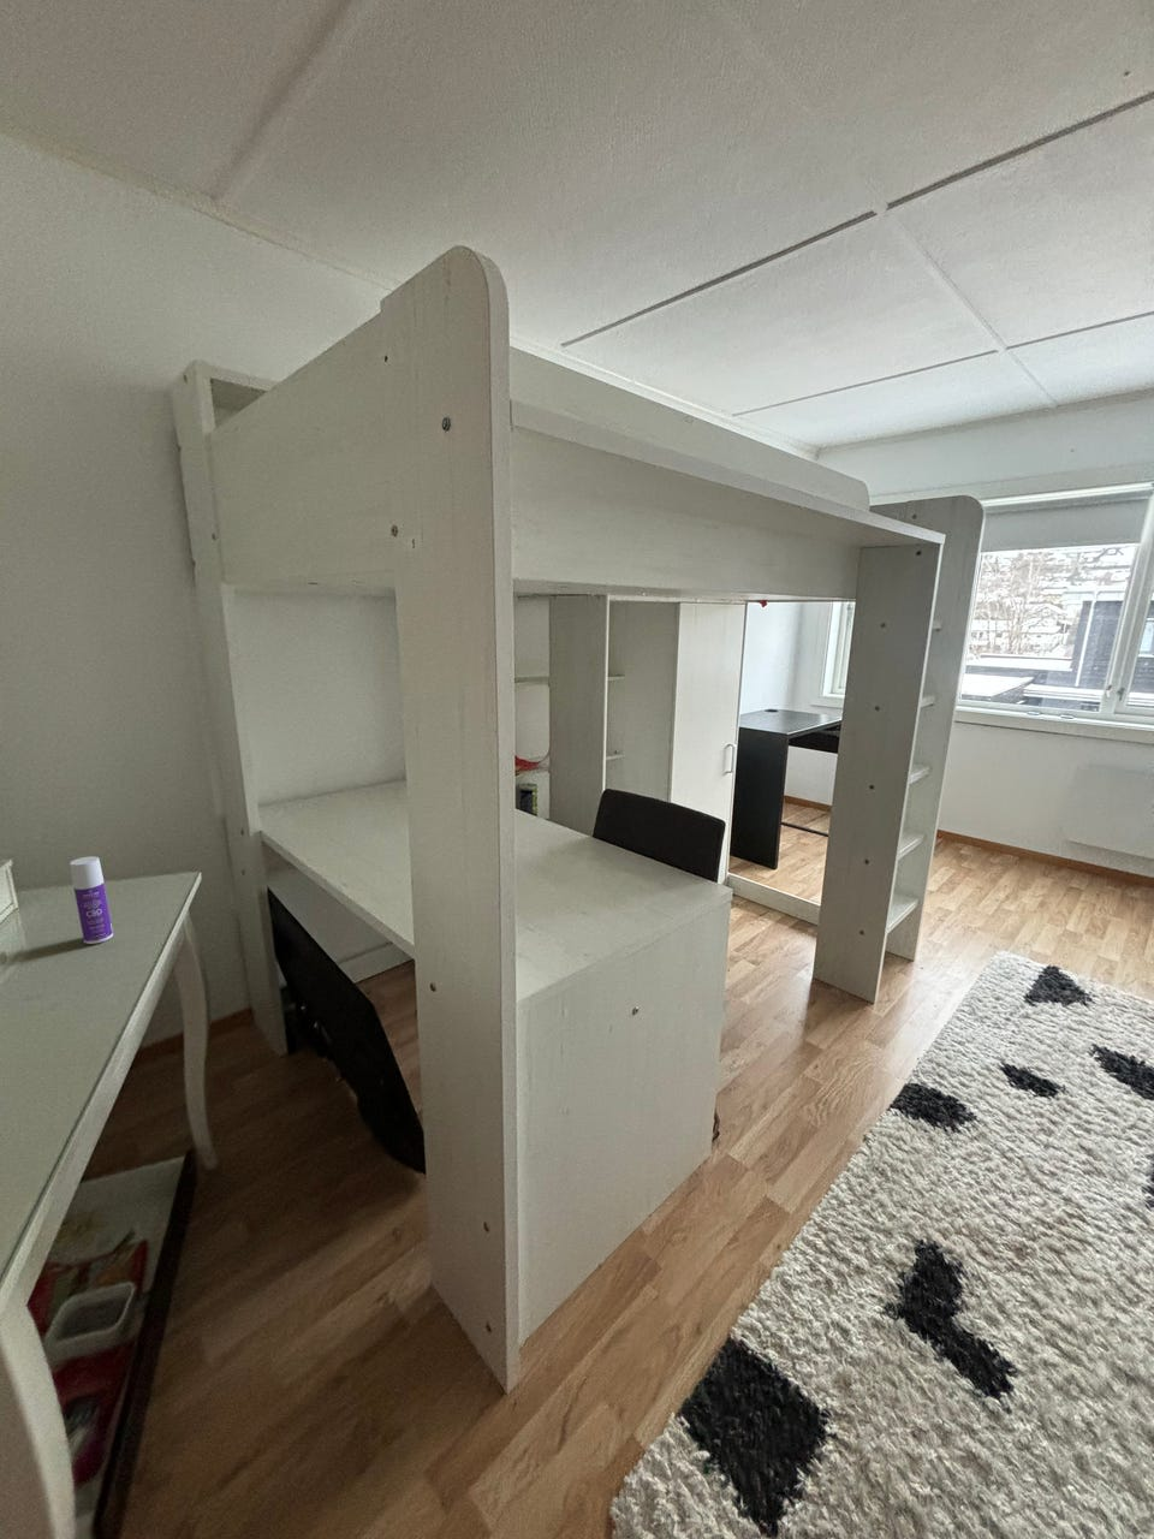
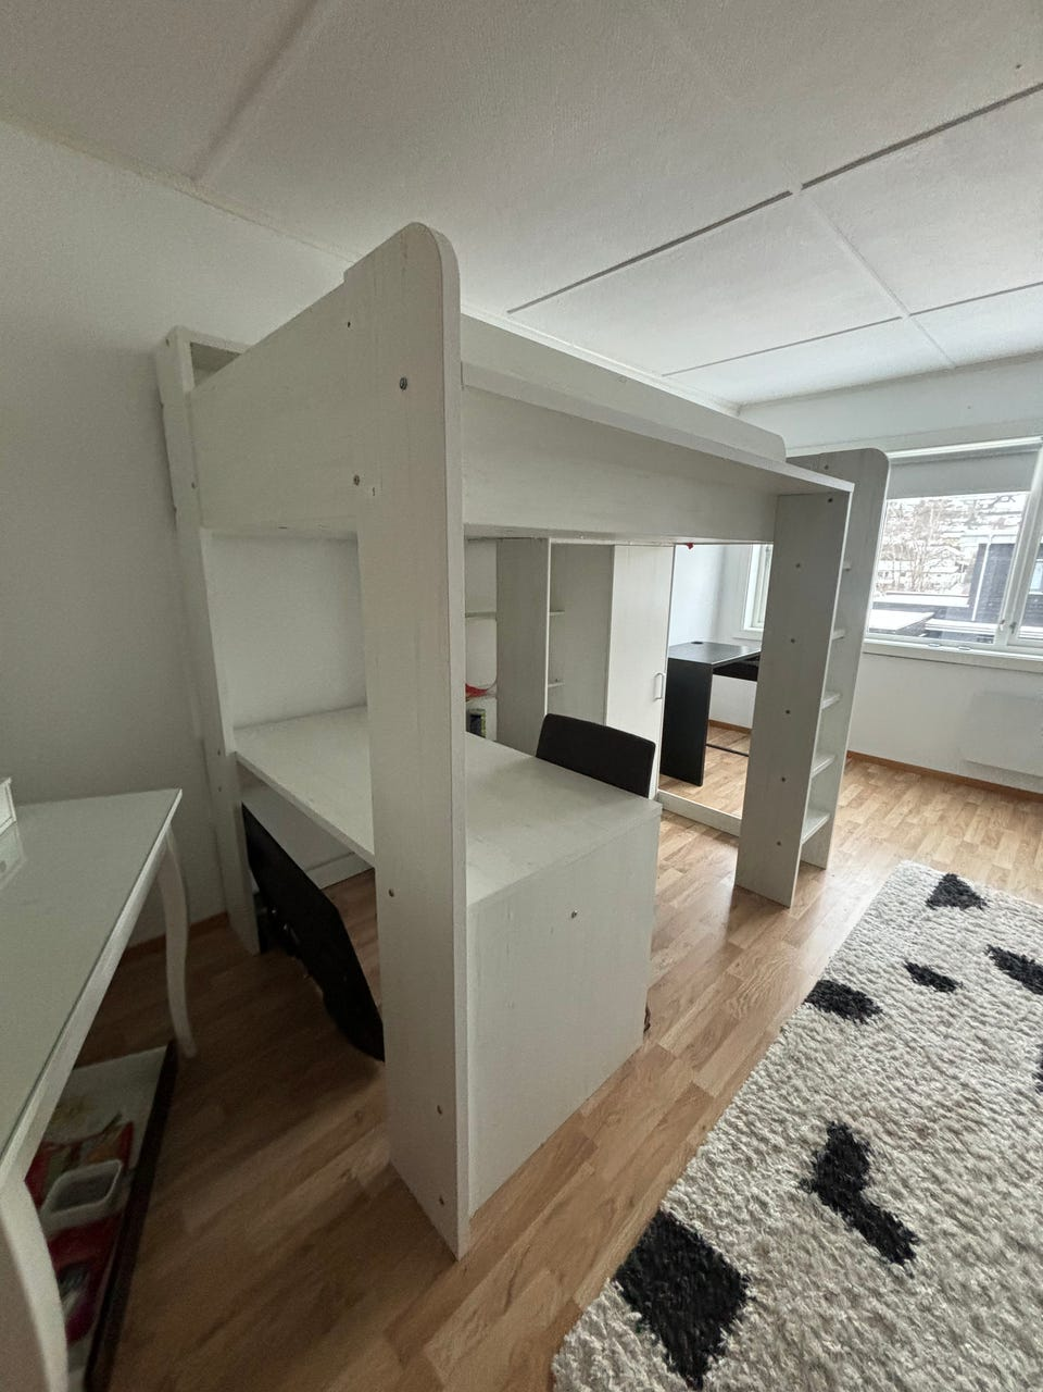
- bottle [69,854,114,945]
